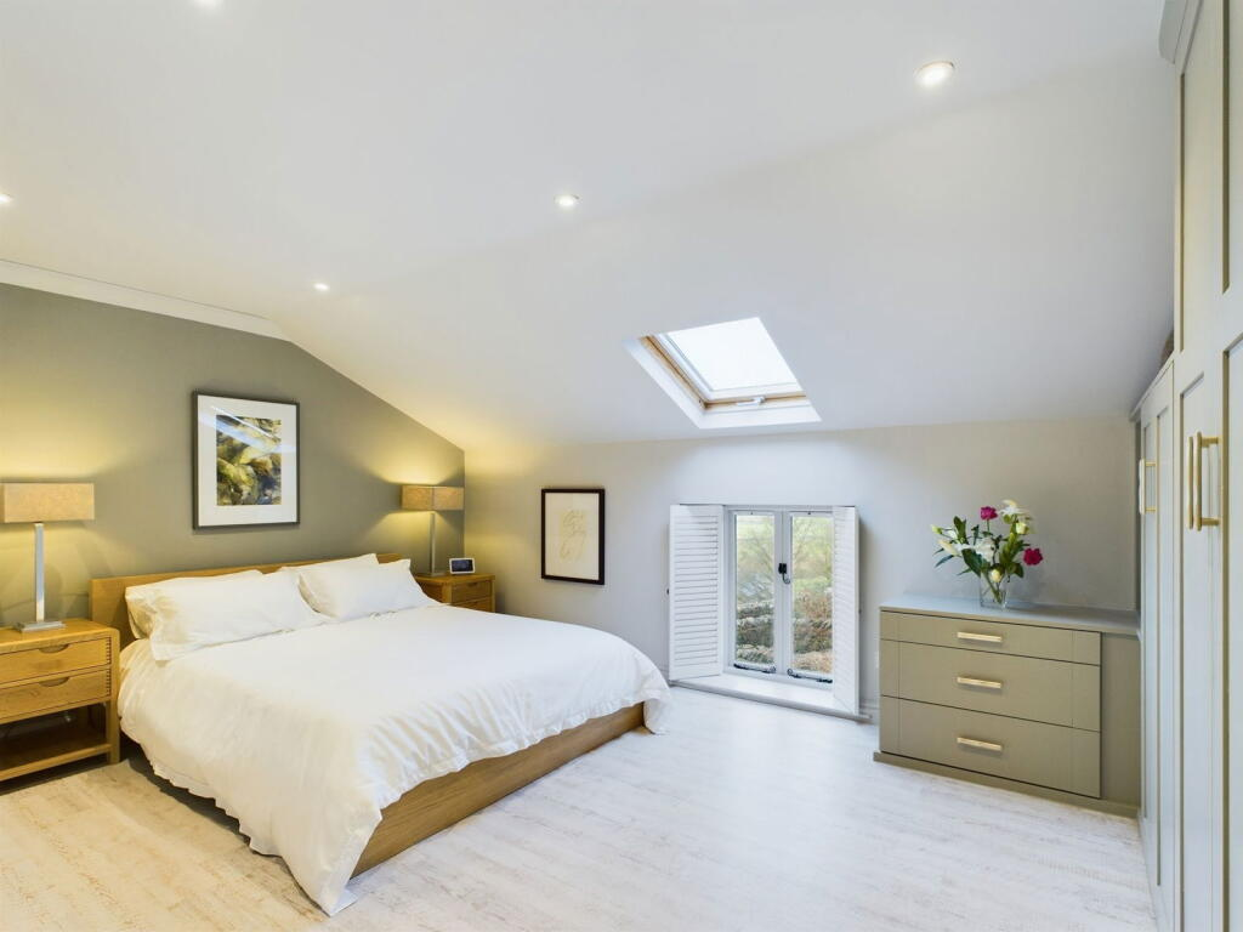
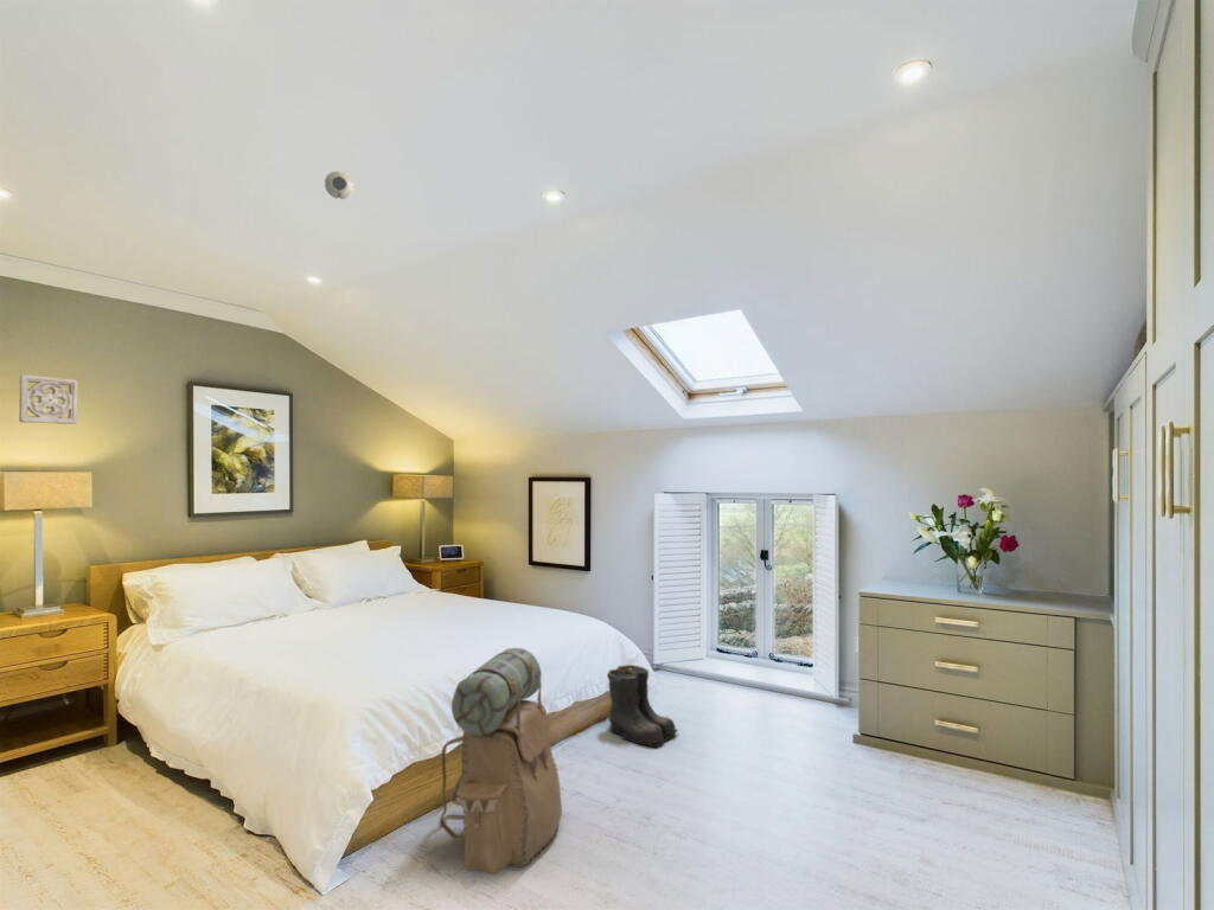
+ smoke detector [324,171,354,200]
+ wall ornament [18,373,79,425]
+ boots [606,664,679,749]
+ backpack [437,647,563,876]
